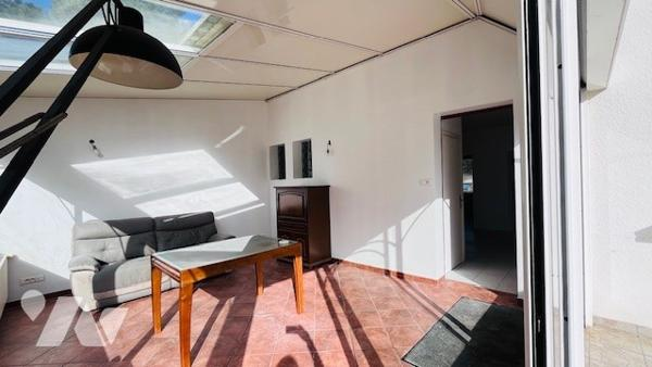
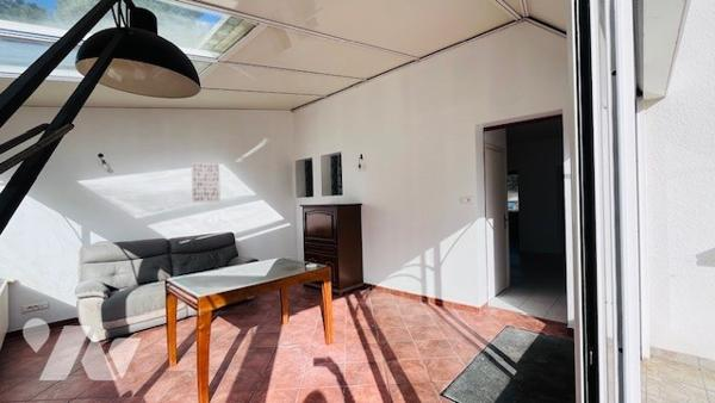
+ wall art [191,161,222,204]
